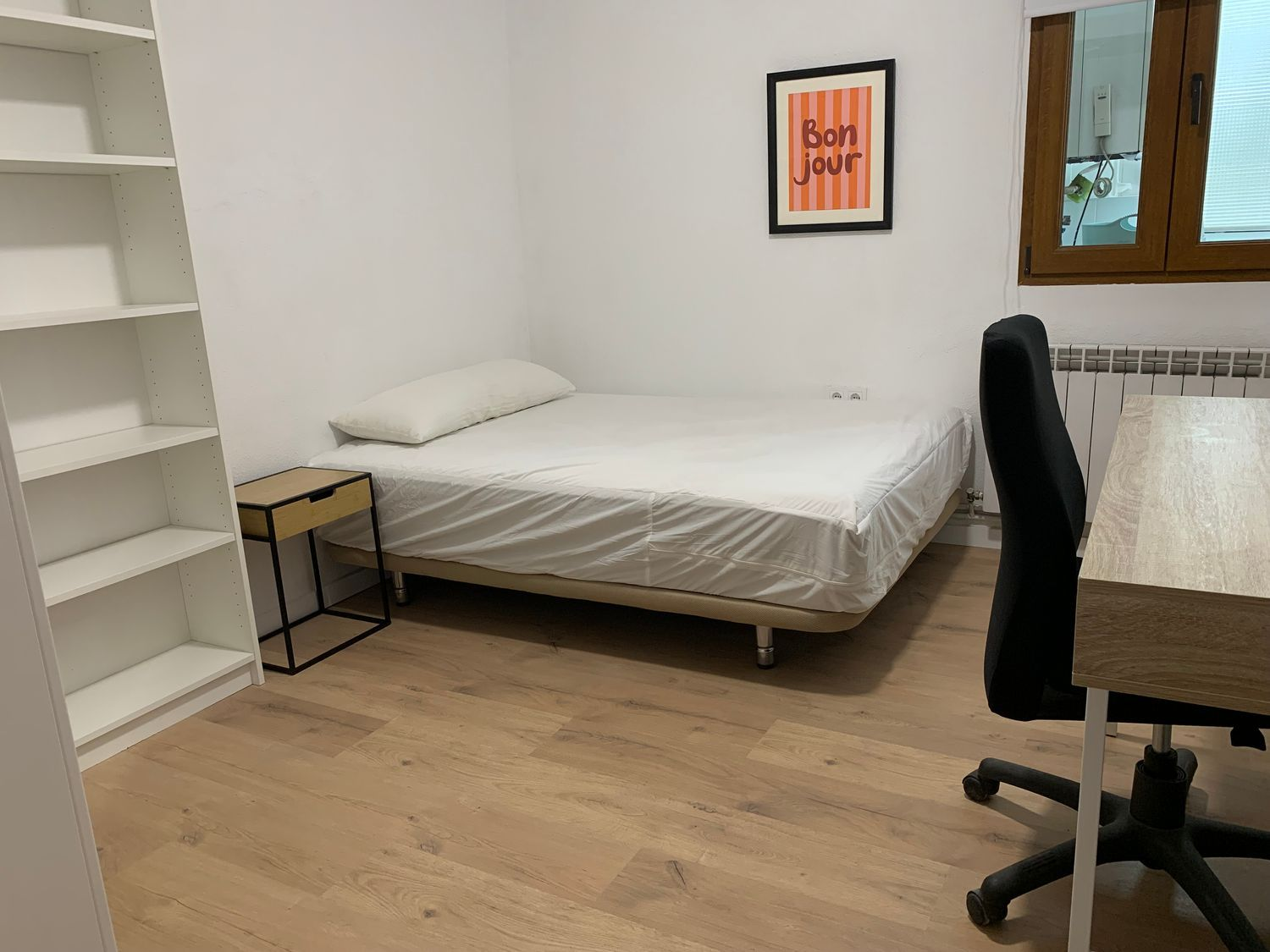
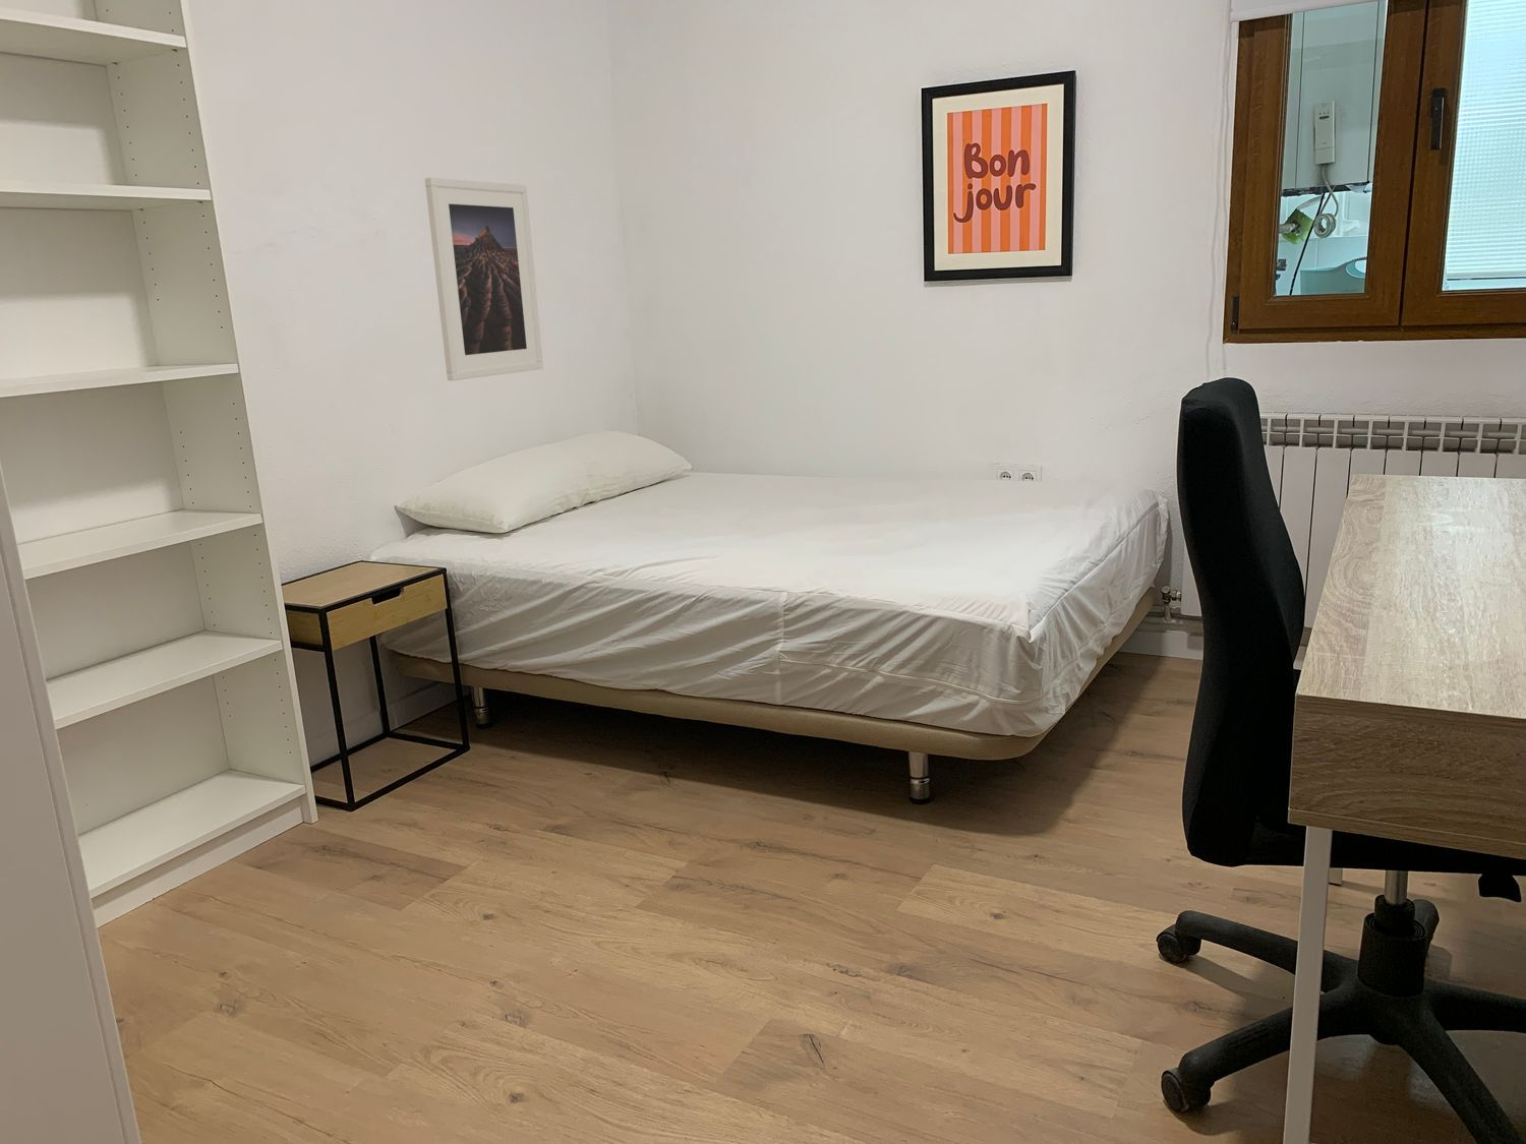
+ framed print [424,175,544,381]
